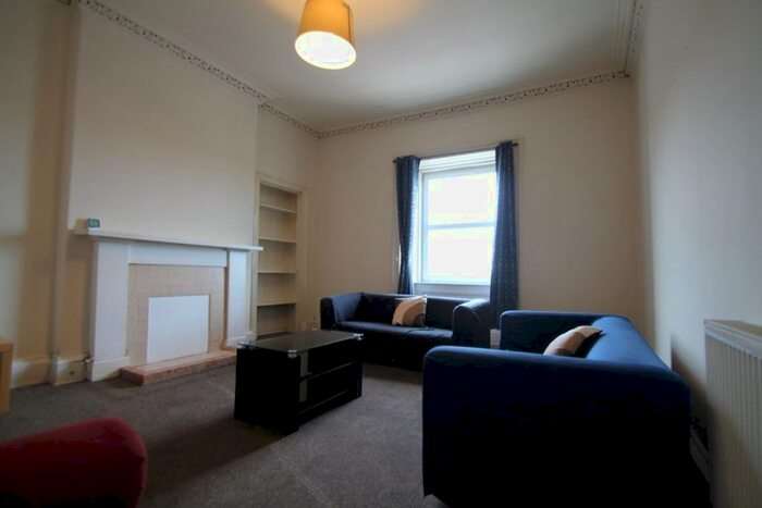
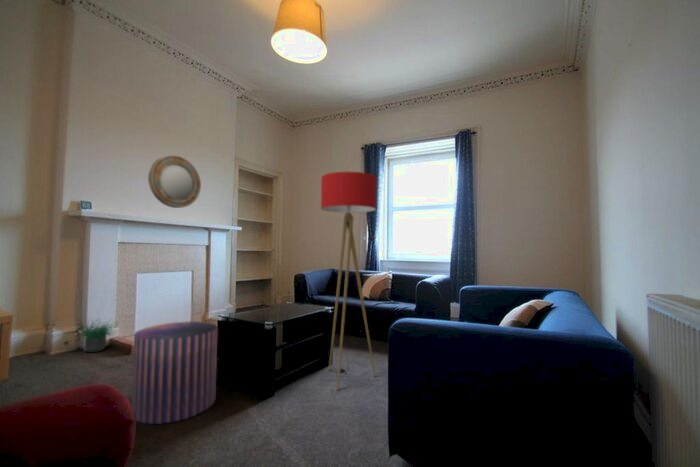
+ pouf [130,320,218,425]
+ floor lamp [320,171,378,391]
+ potted plant [70,310,118,353]
+ home mirror [147,154,202,209]
